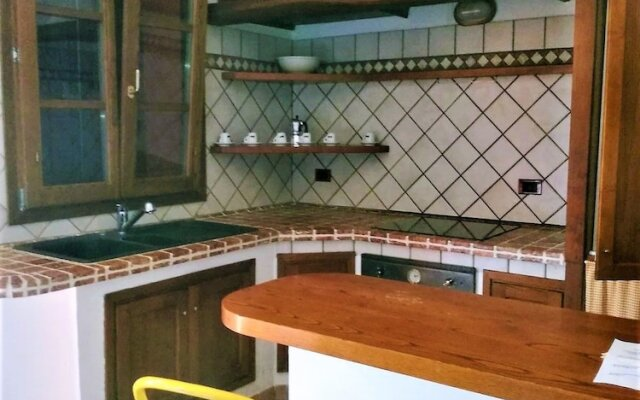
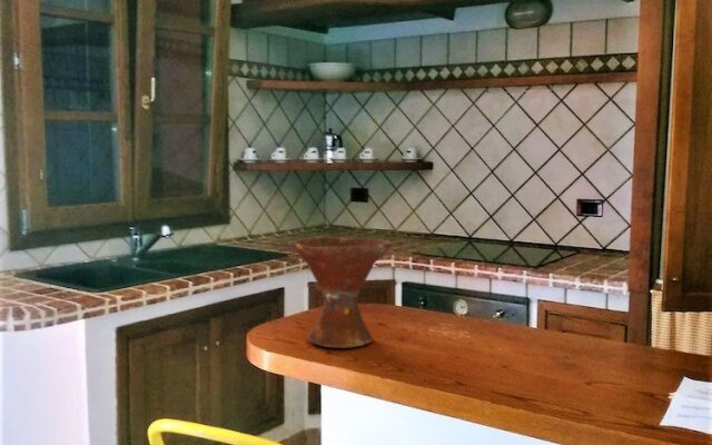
+ bowl [287,236,394,349]
